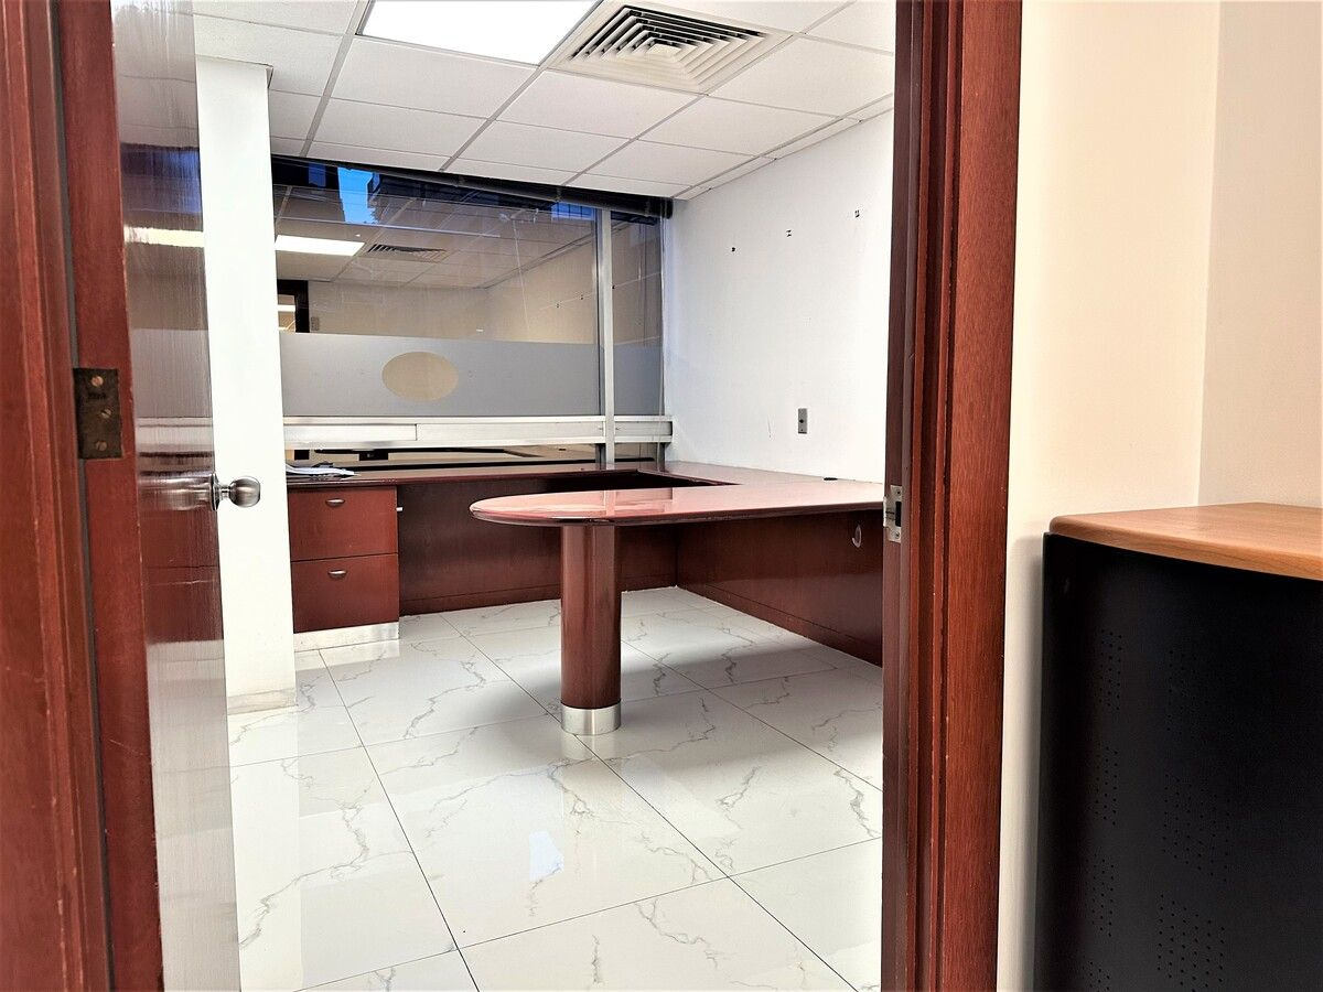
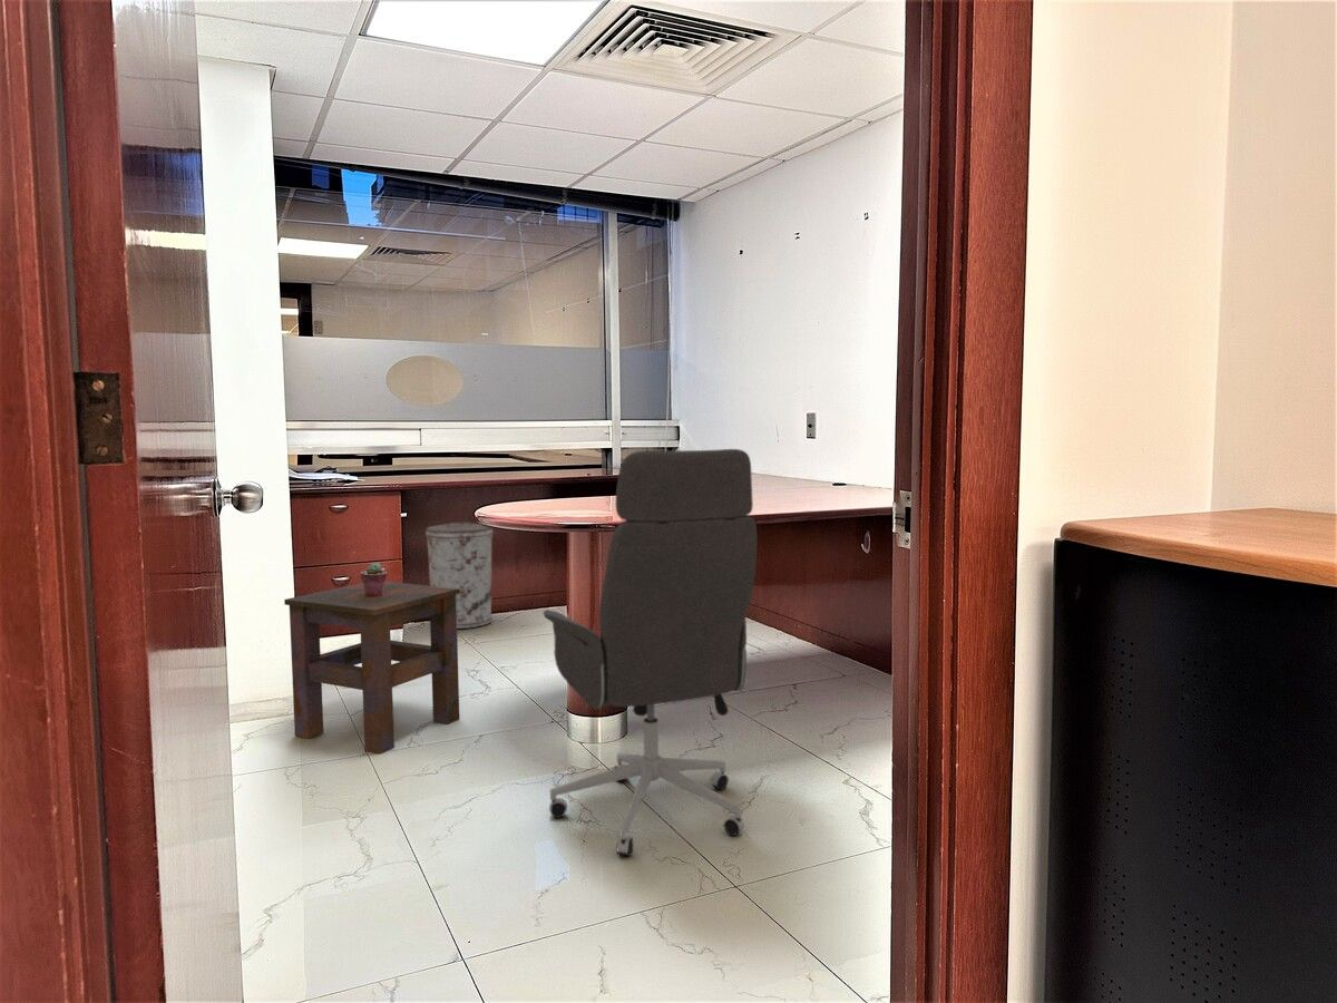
+ side table [283,581,460,754]
+ potted succulent [360,562,388,596]
+ office chair [543,448,758,857]
+ trash can [424,522,494,630]
